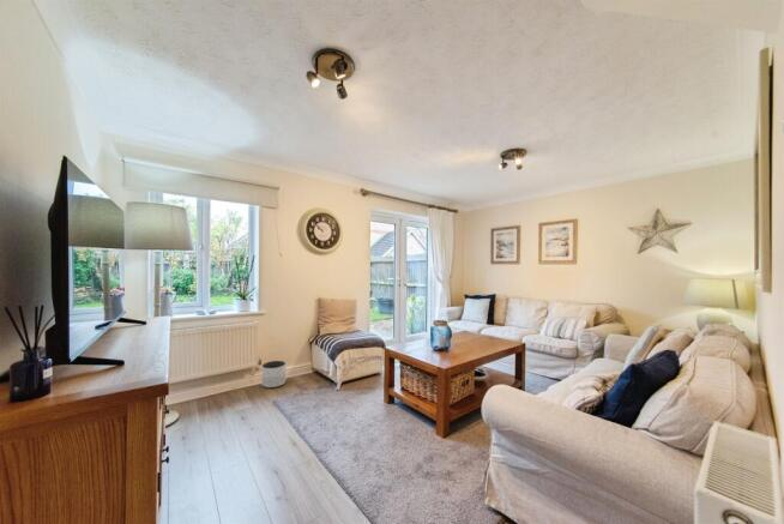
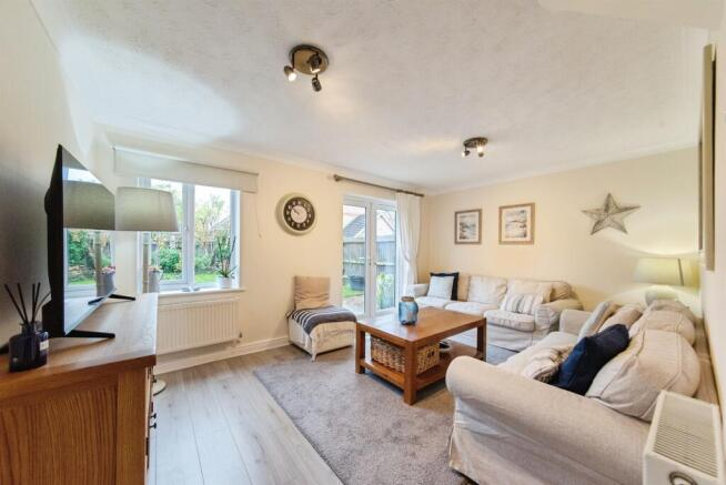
- planter [260,360,287,390]
